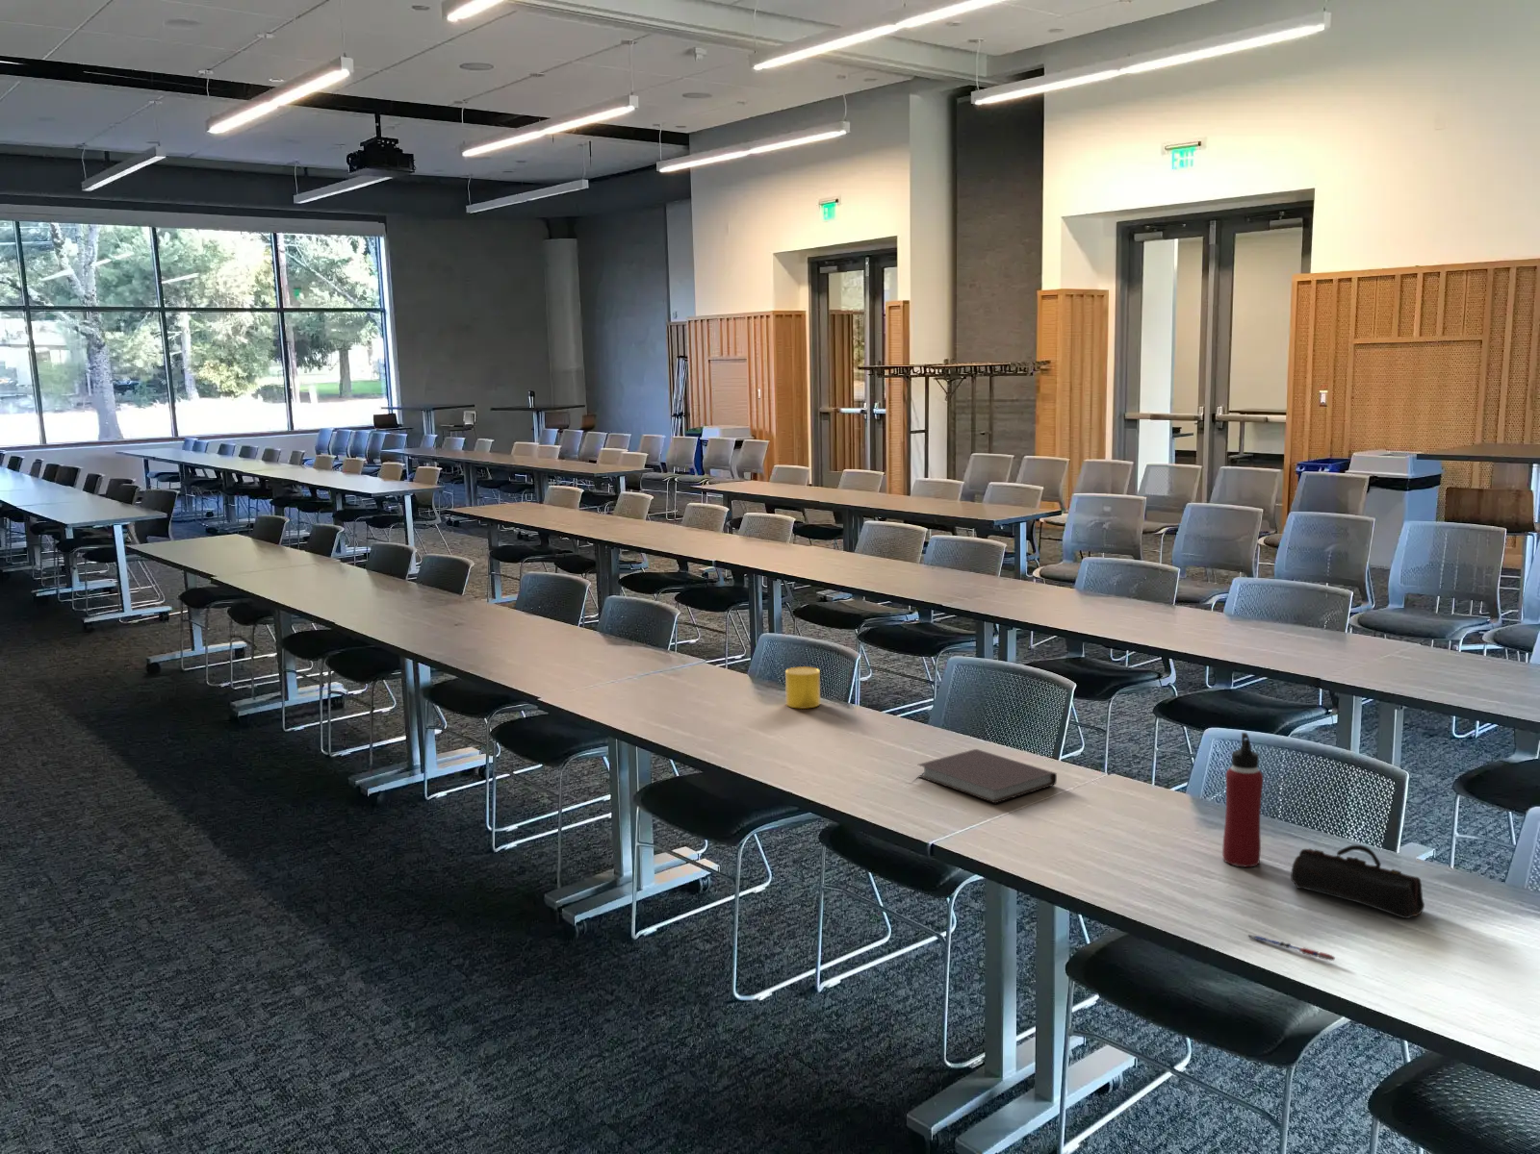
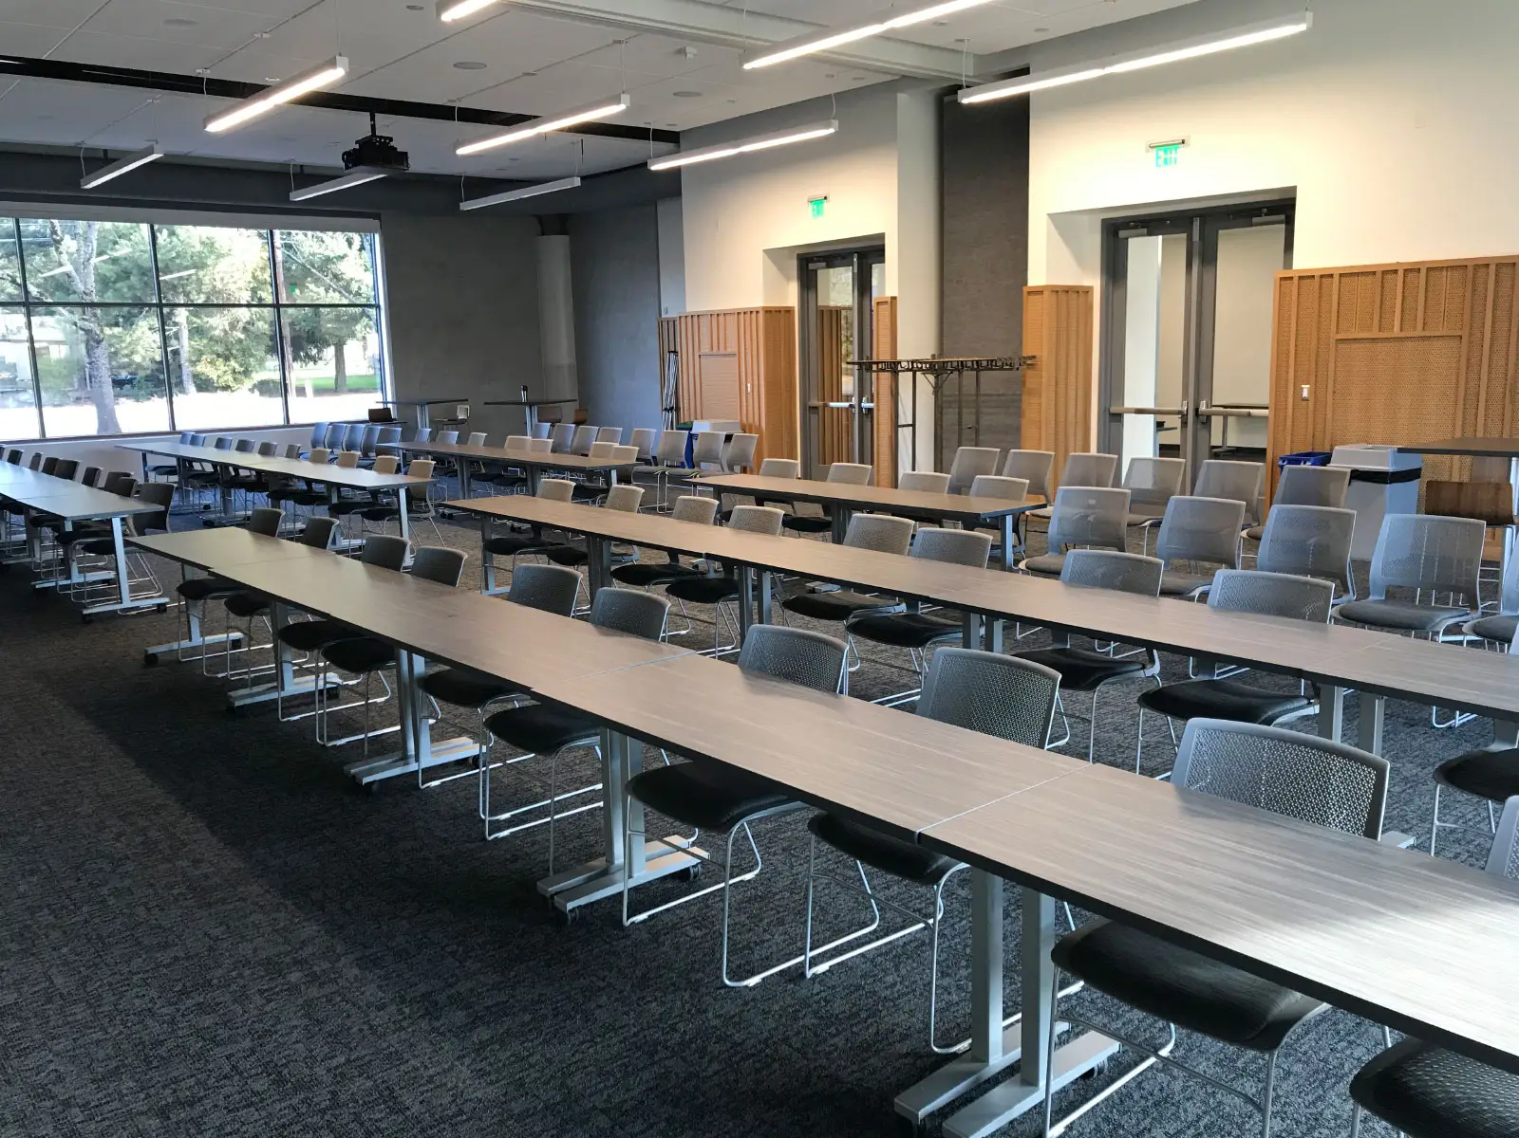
- notebook [917,748,1057,804]
- pen [1248,933,1336,961]
- pencil case [1290,845,1426,919]
- cup [785,665,821,709]
- water bottle [1221,732,1264,868]
